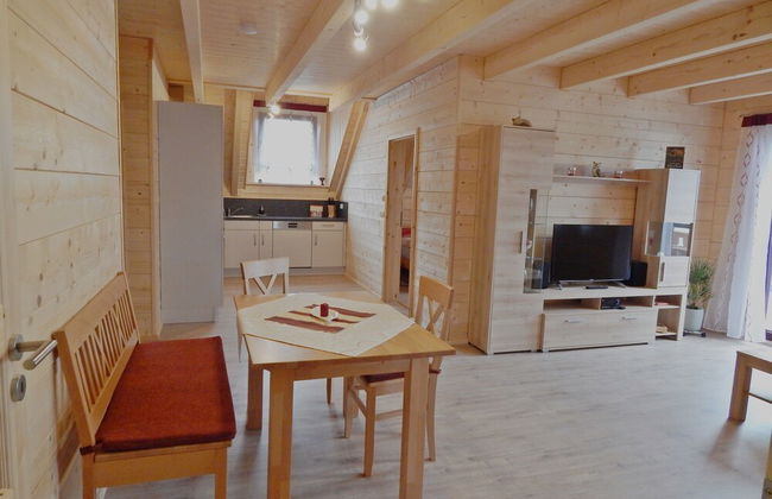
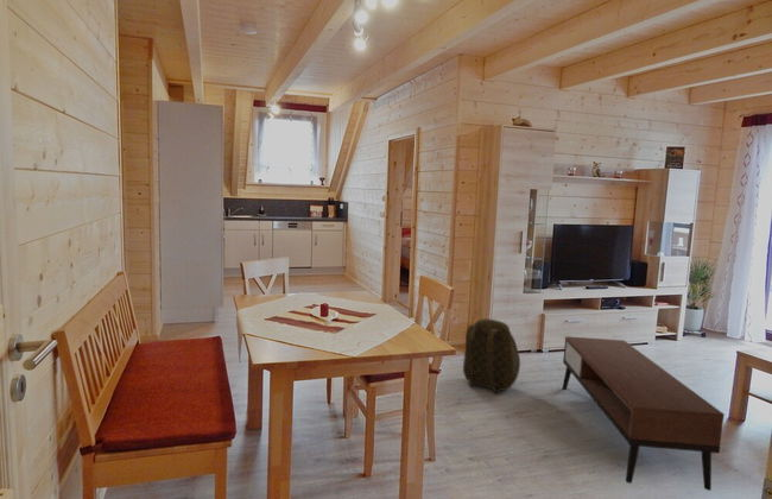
+ backpack [462,317,521,394]
+ coffee table [562,335,726,492]
